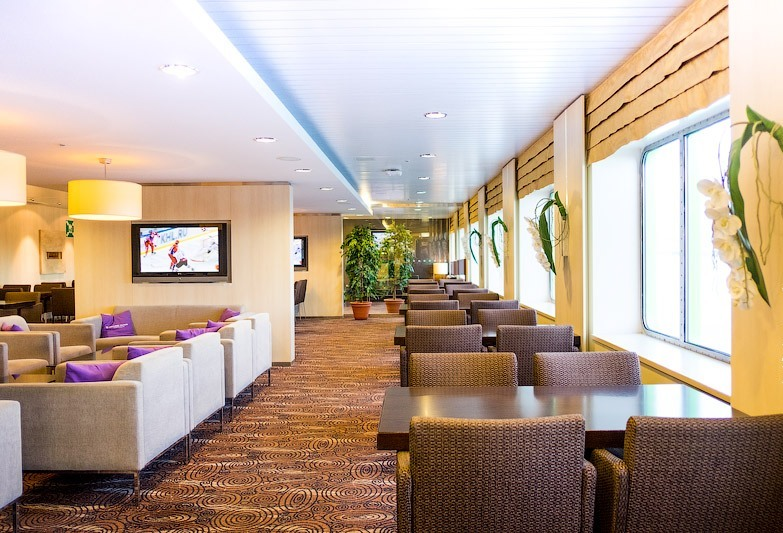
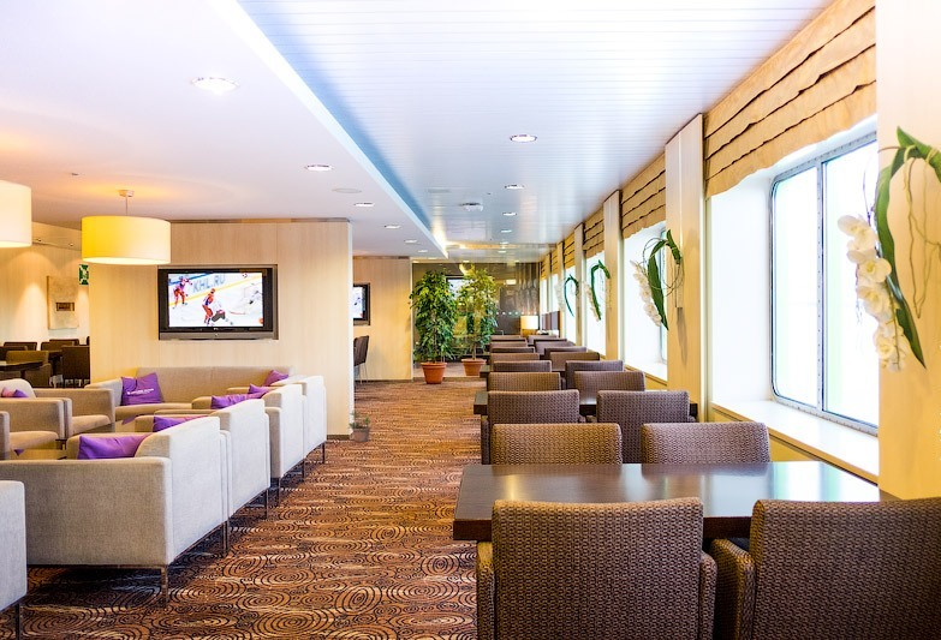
+ potted plant [347,409,374,443]
